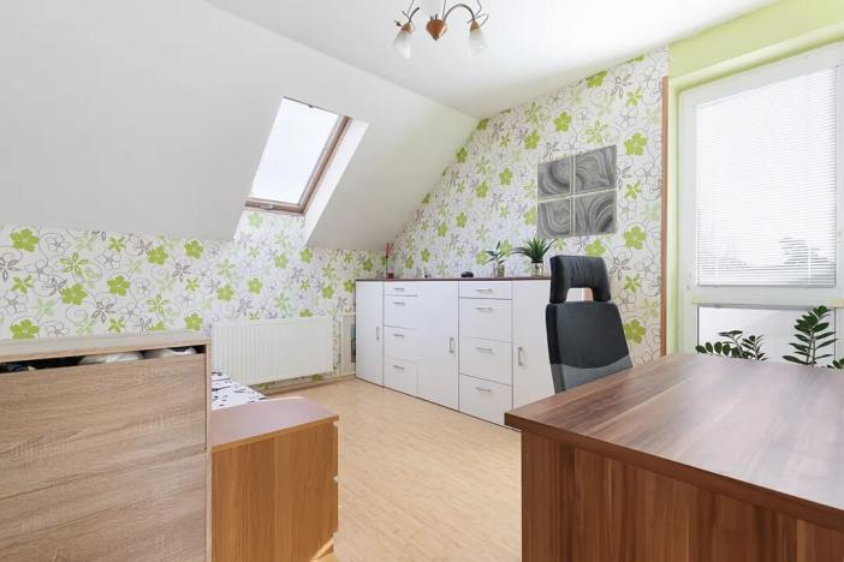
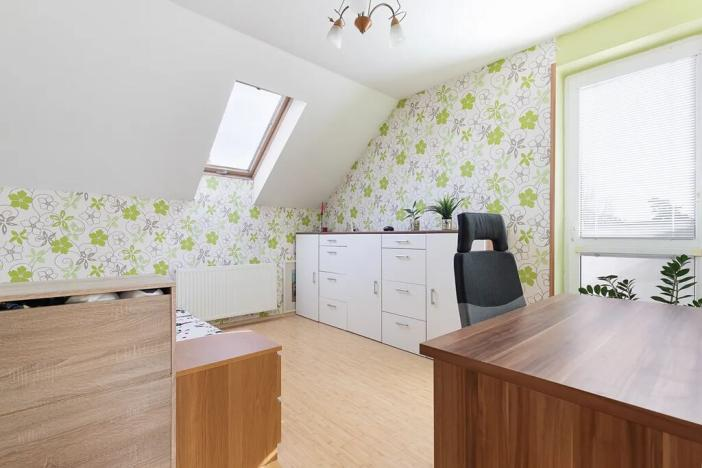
- wall art [535,143,618,241]
